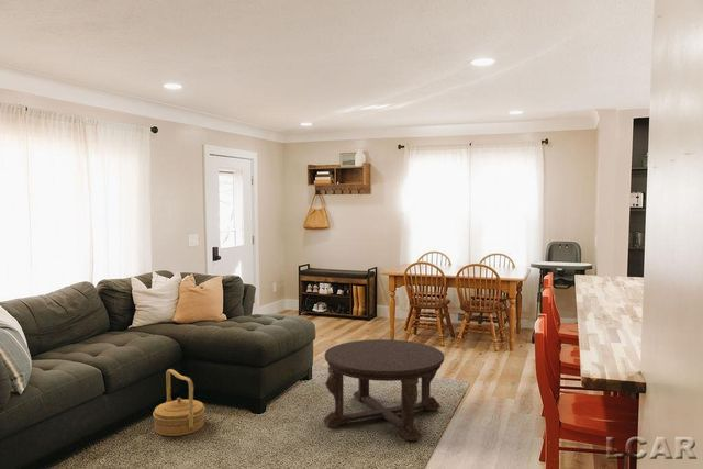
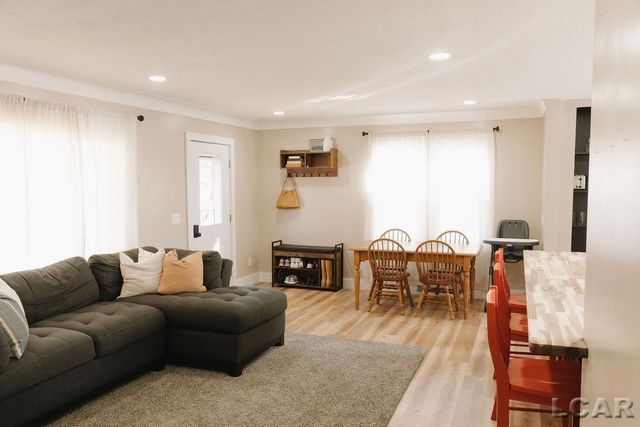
- basket [152,368,207,437]
- coffee table [322,338,445,442]
